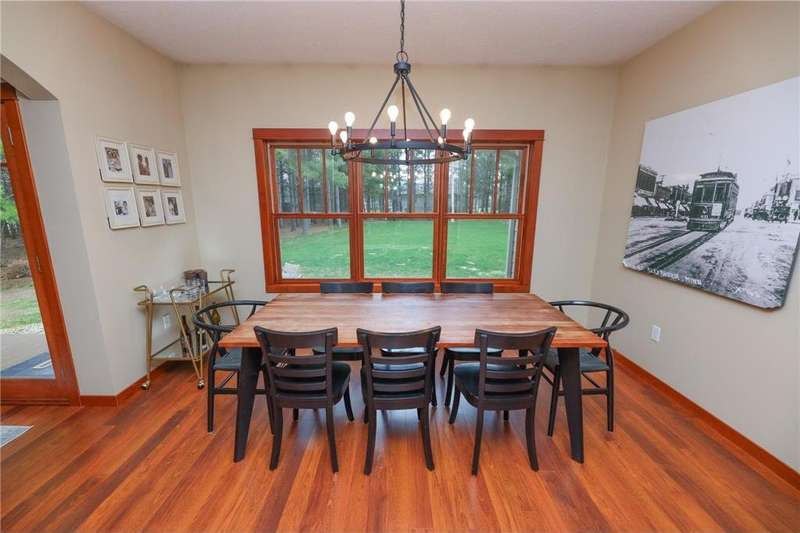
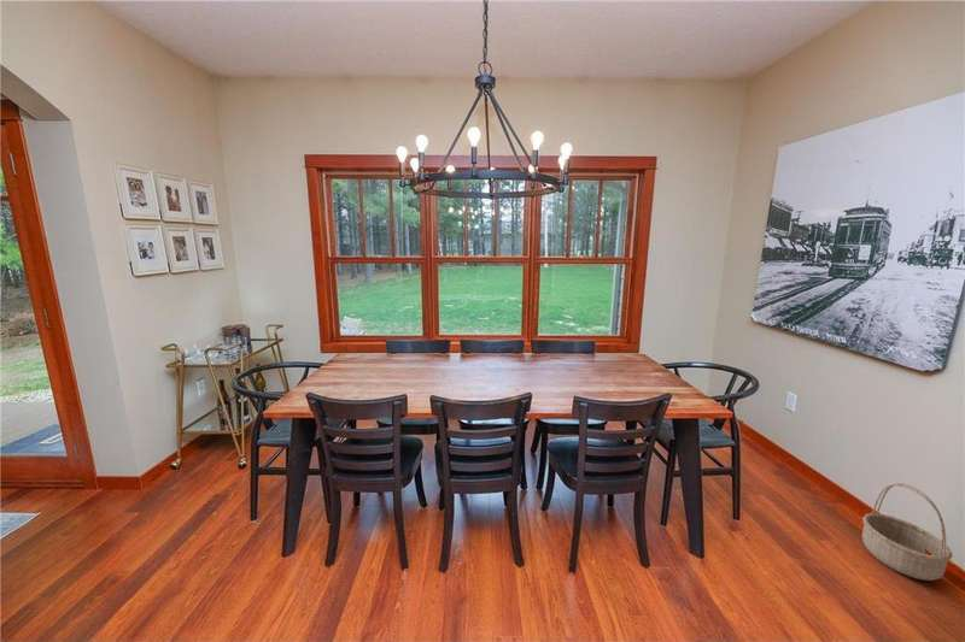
+ basket [861,482,954,582]
